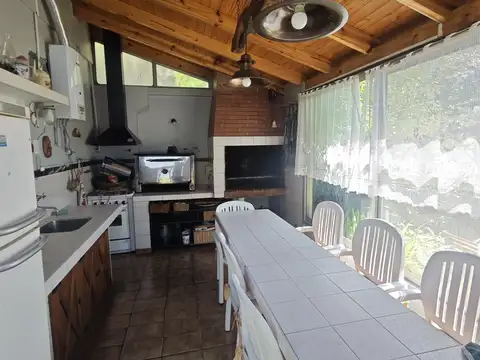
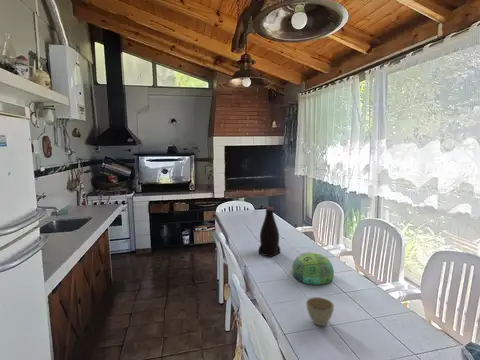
+ bottle [258,206,281,258]
+ flower pot [305,296,335,327]
+ bowl [291,251,335,286]
